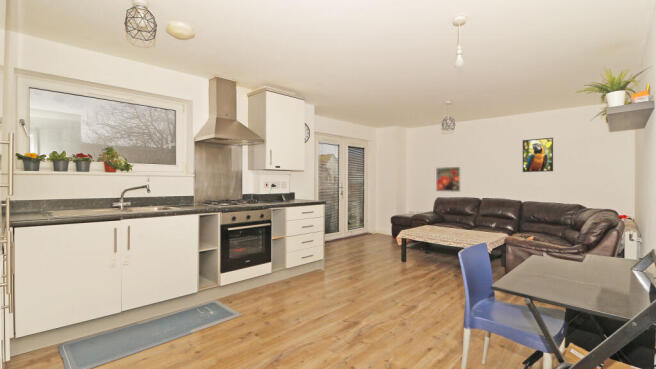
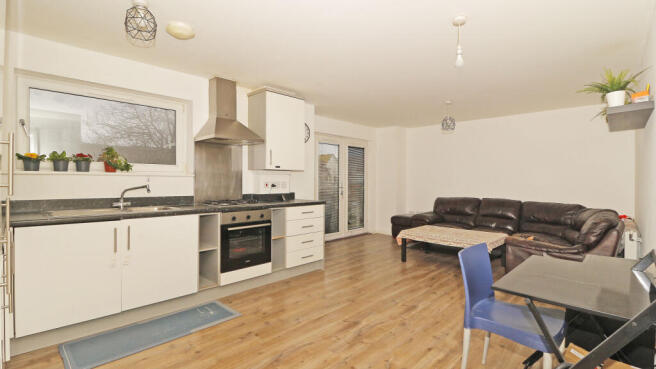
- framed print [522,137,554,173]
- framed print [435,166,462,193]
